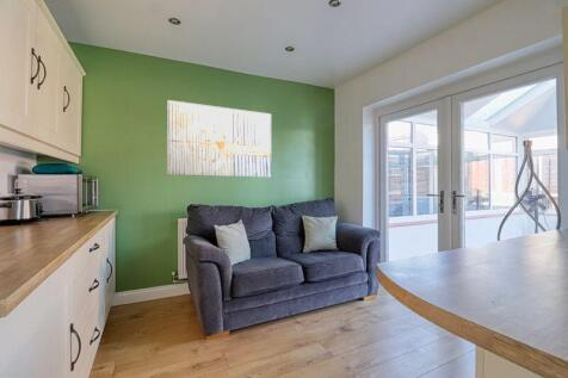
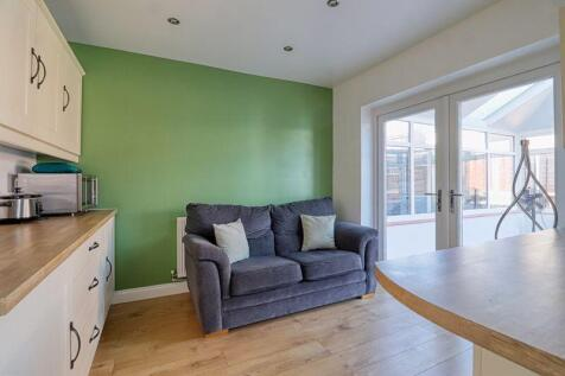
- wall art [166,99,272,179]
